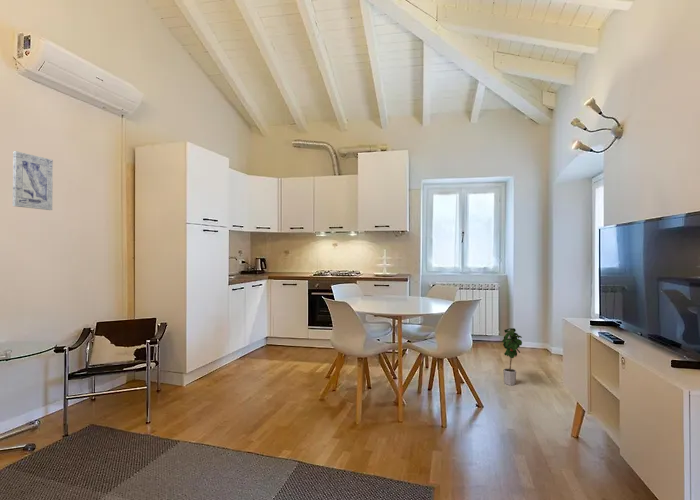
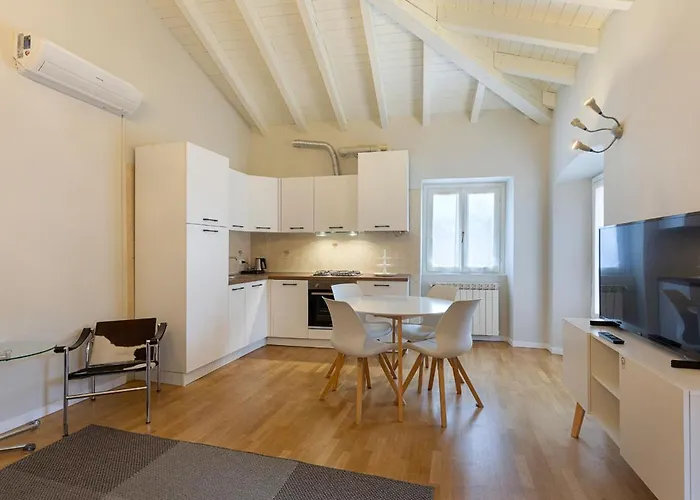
- wall art [12,150,54,211]
- potted plant [501,327,523,386]
